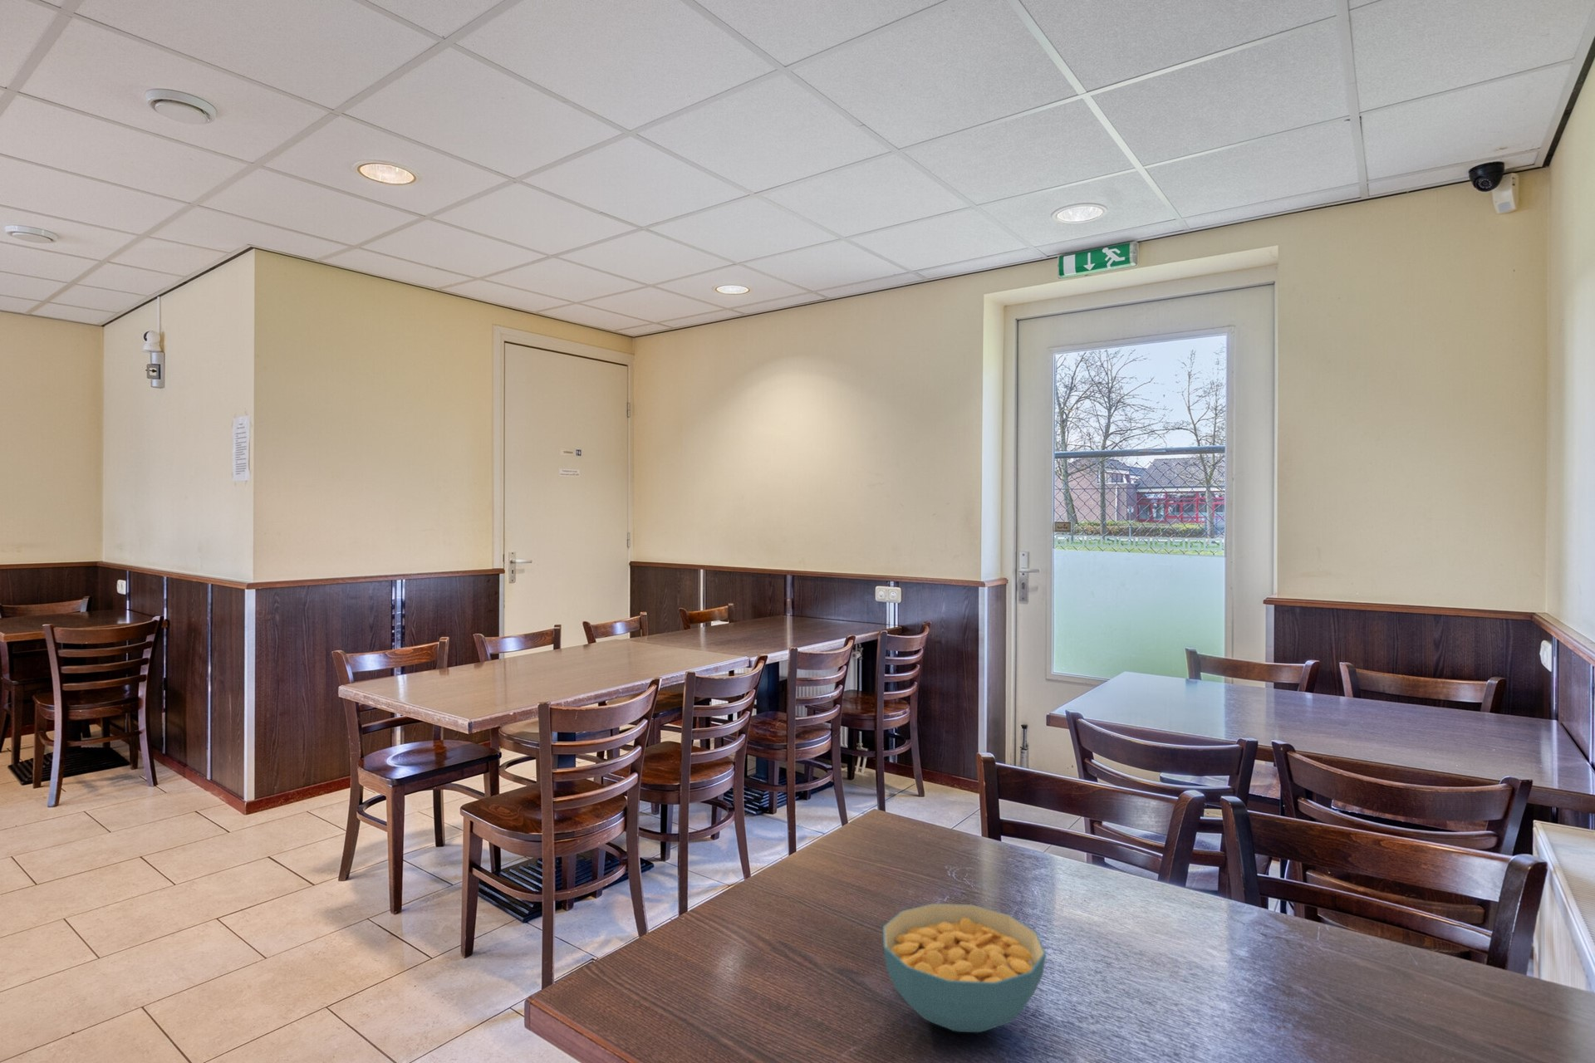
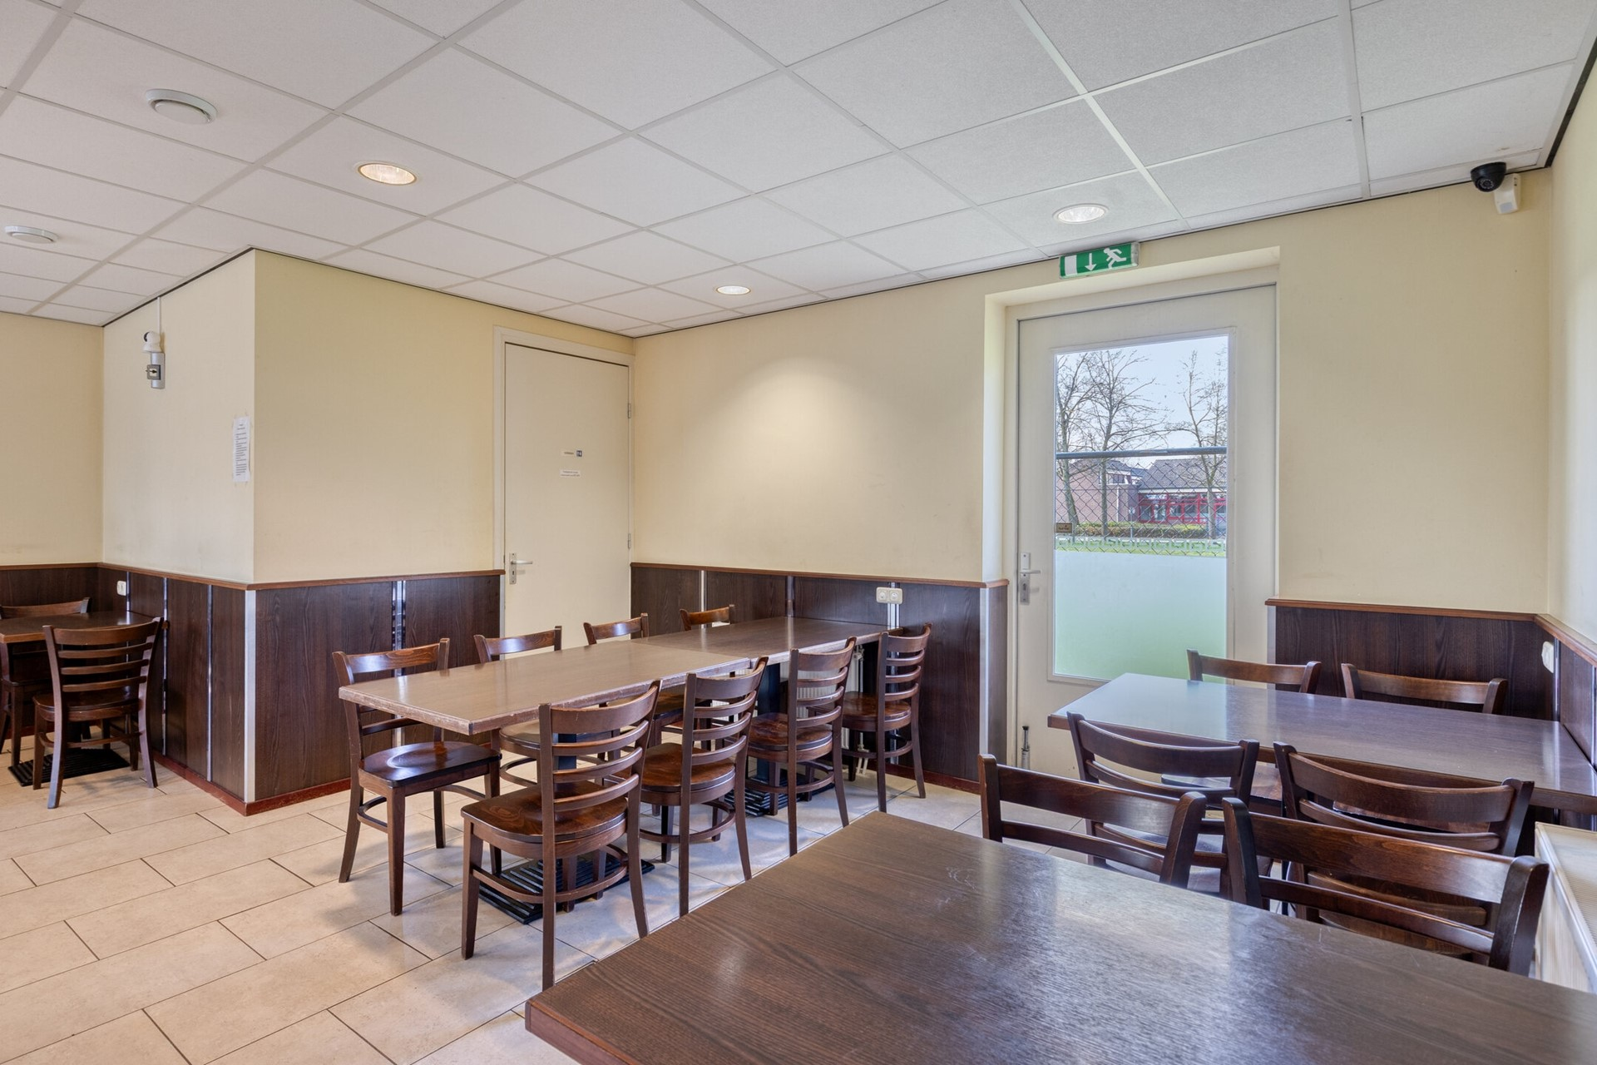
- cereal bowl [882,903,1047,1033]
